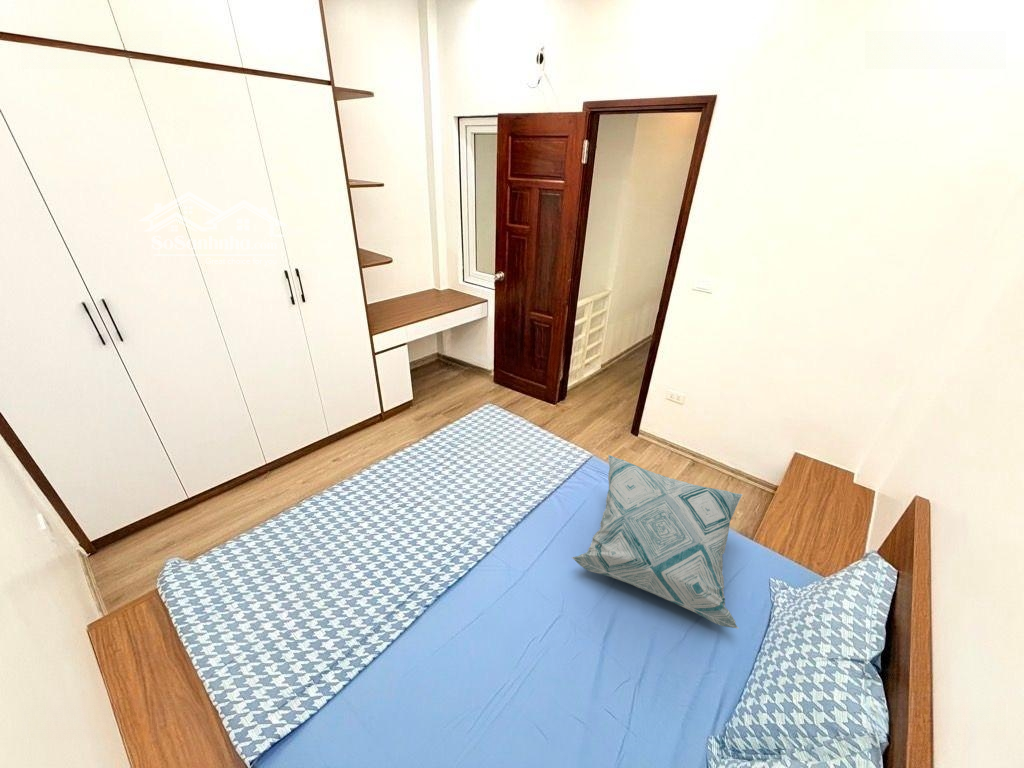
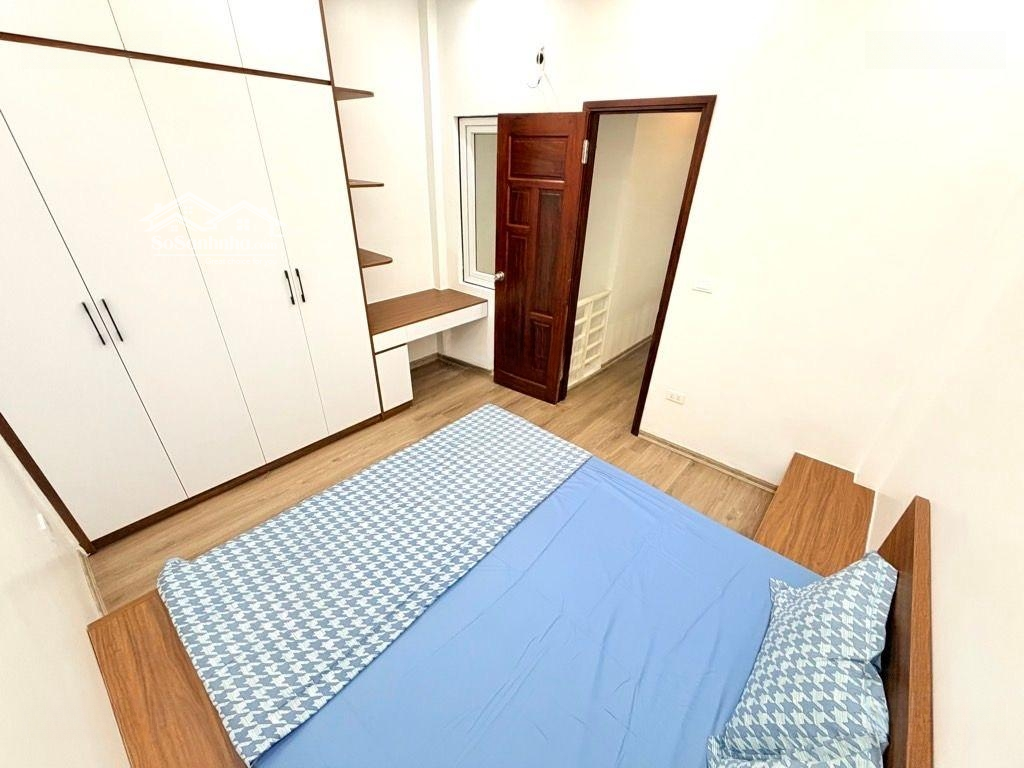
- decorative pillow [571,454,743,630]
